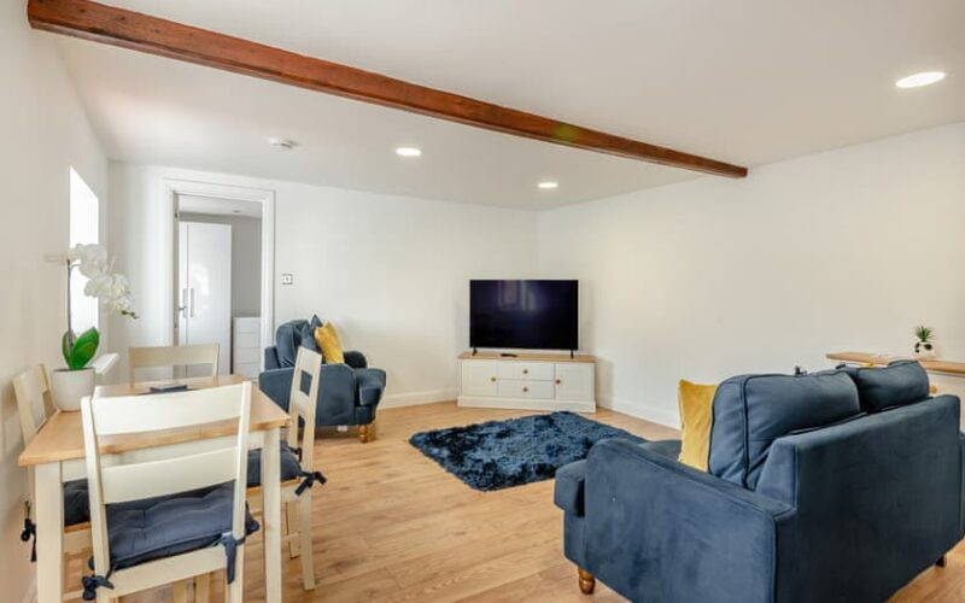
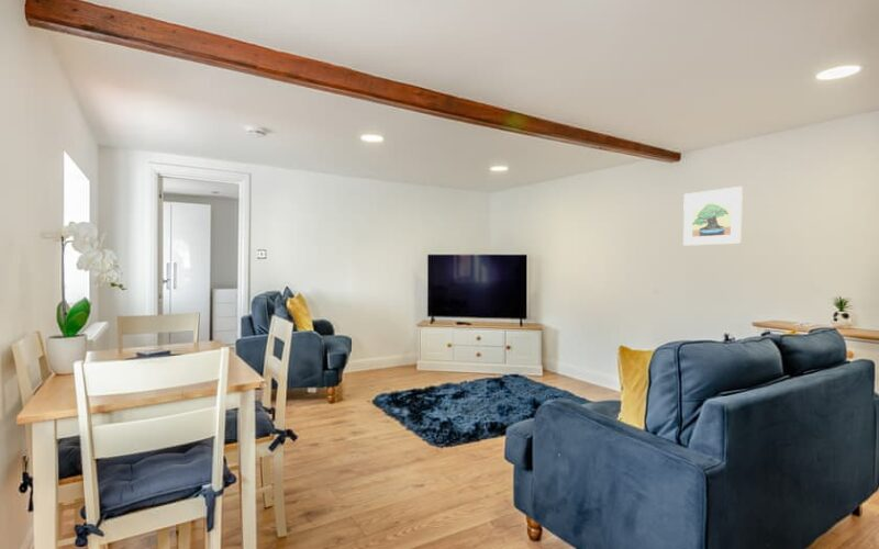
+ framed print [682,186,744,247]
